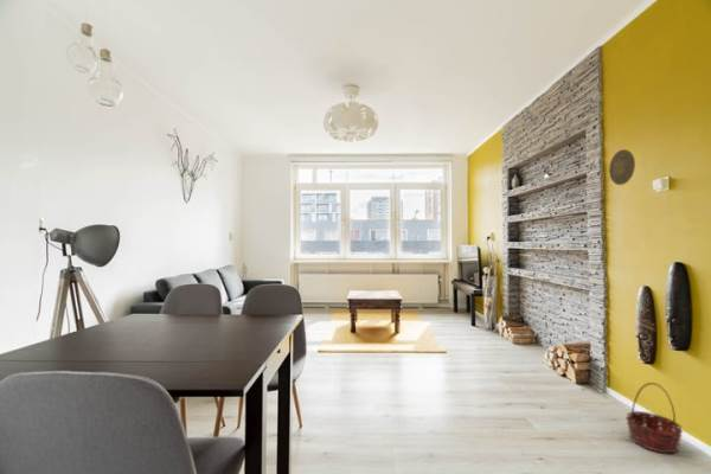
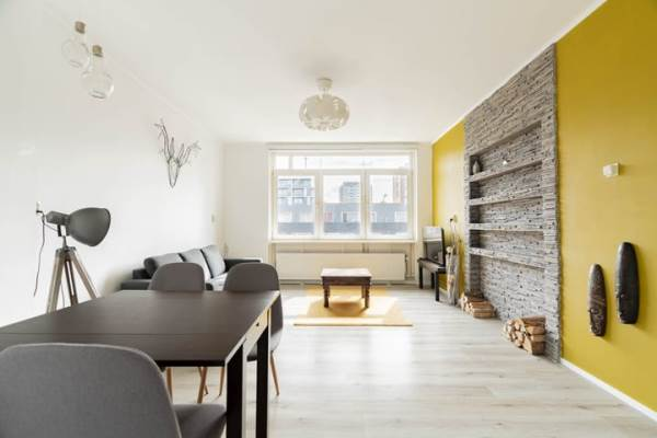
- decorative plate [608,148,636,186]
- basket [624,382,684,455]
